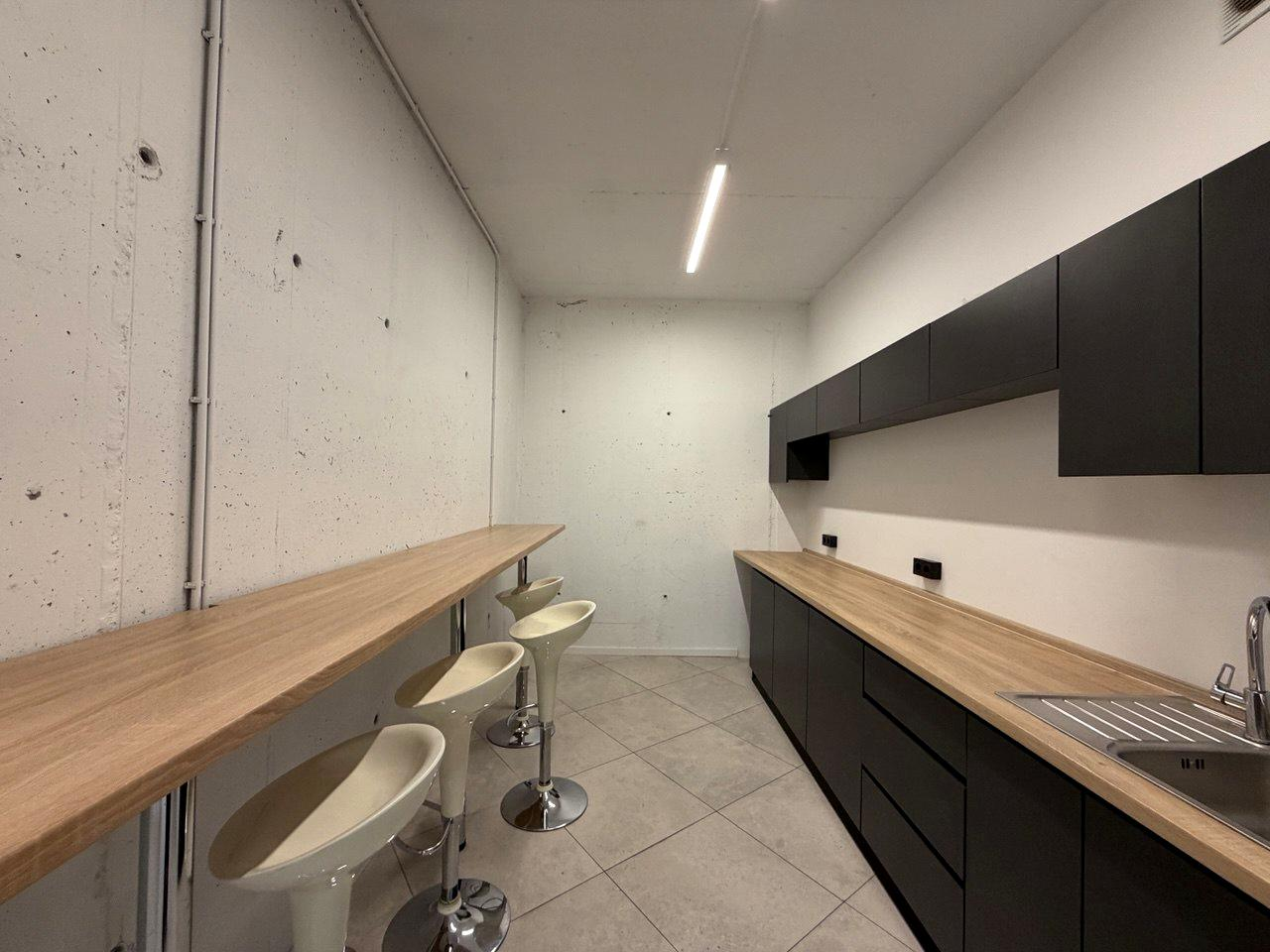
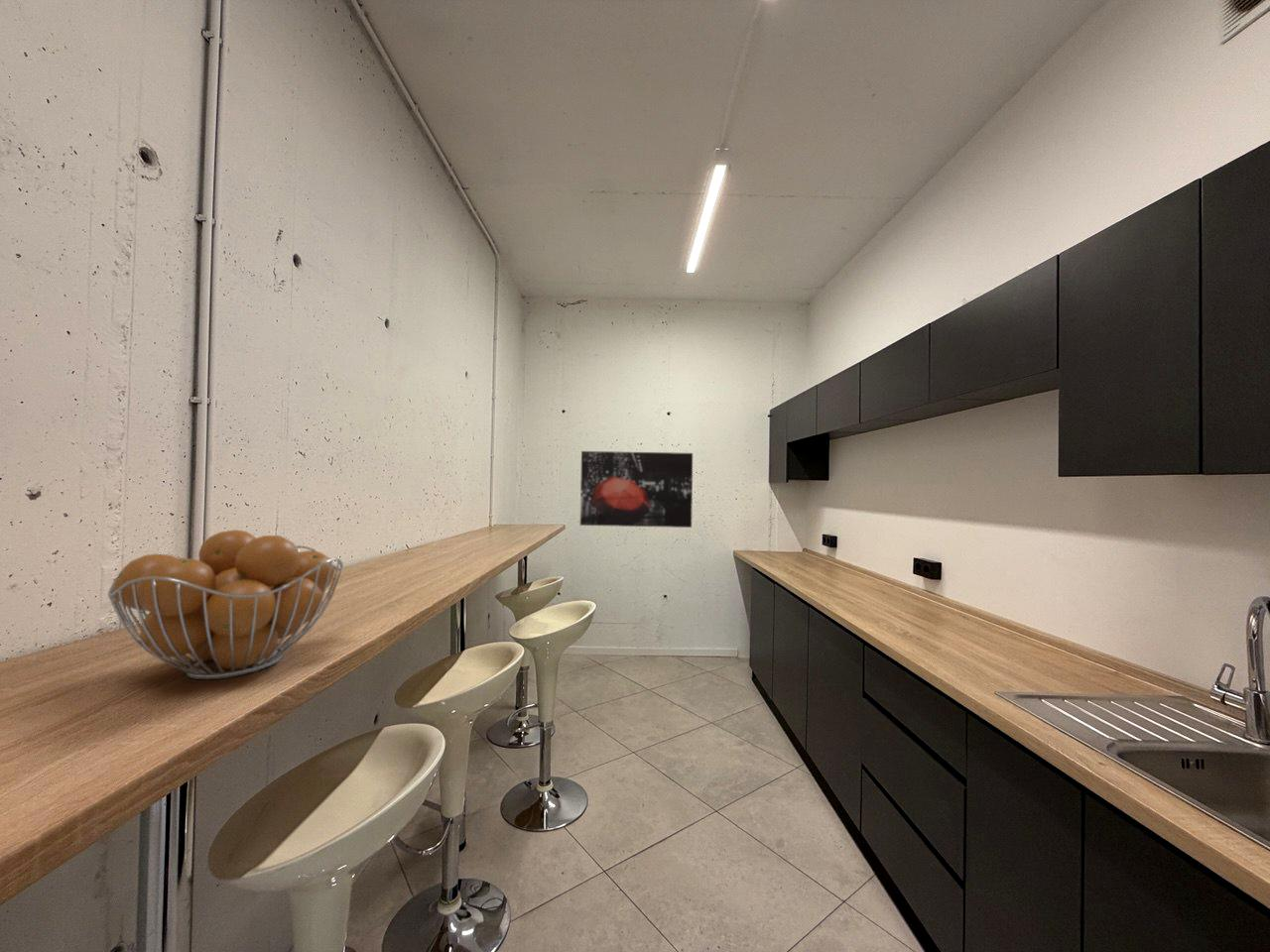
+ fruit basket [107,529,344,680]
+ wall art [579,450,694,529]
